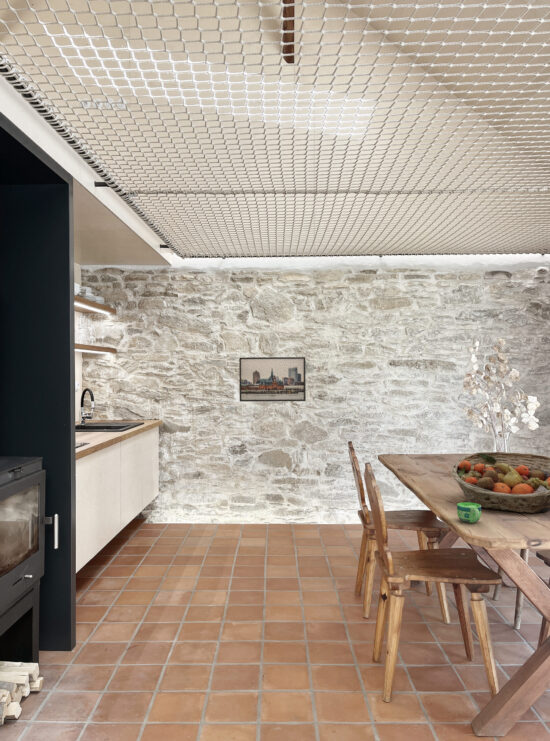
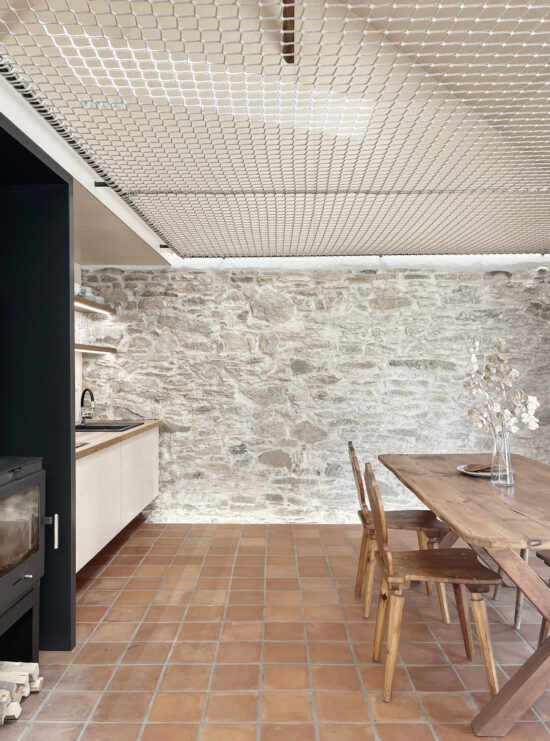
- fruit basket [450,451,550,514]
- cup [456,501,482,524]
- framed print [238,356,307,403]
